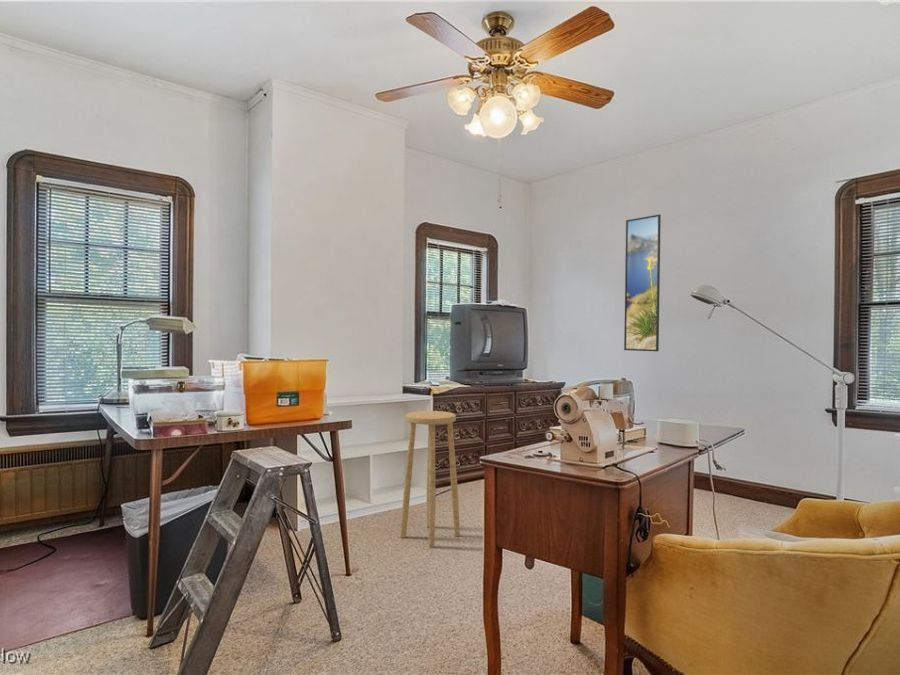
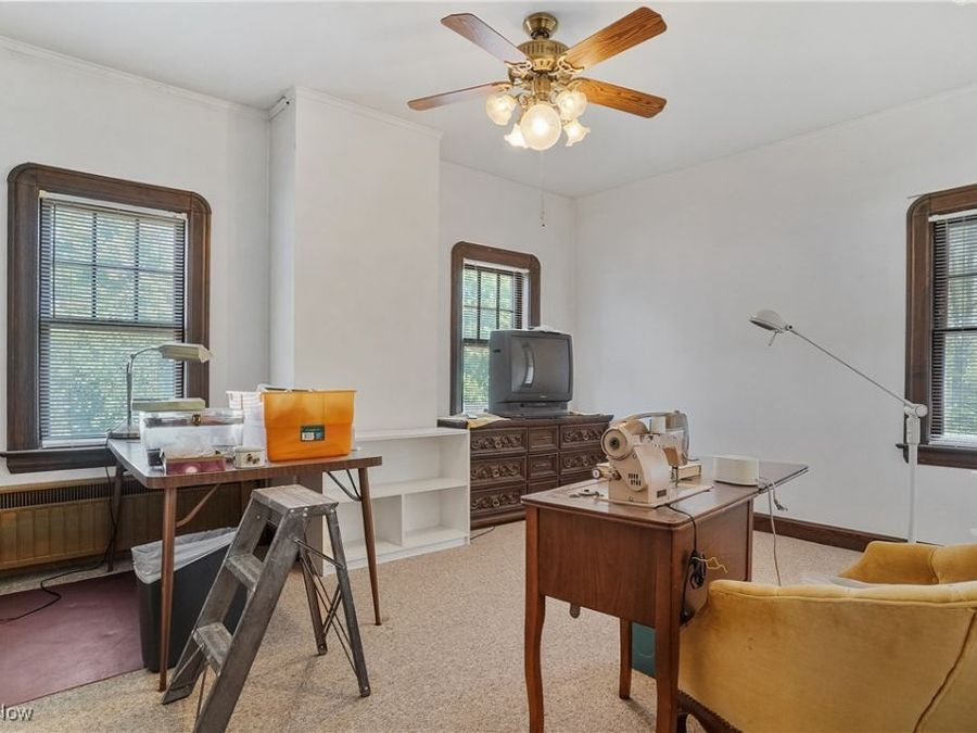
- stool [400,410,461,549]
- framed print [623,214,662,352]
